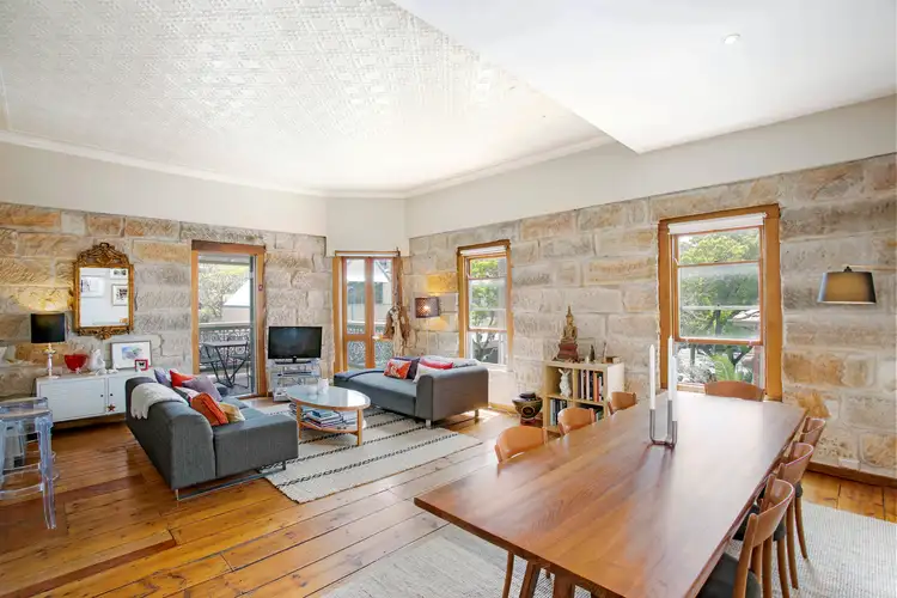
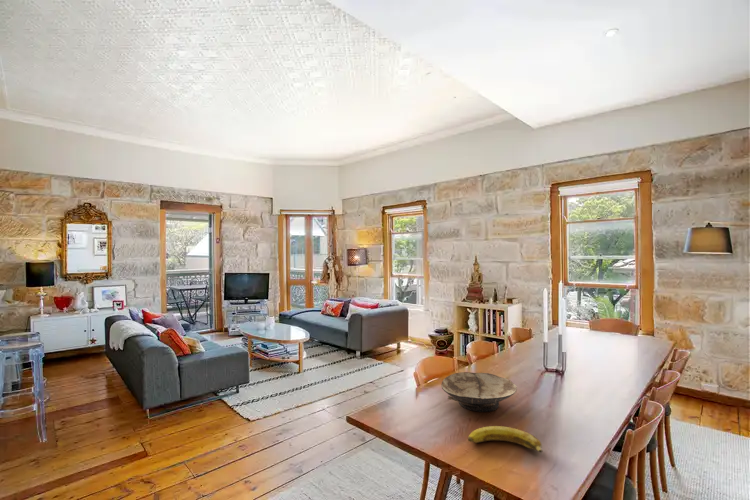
+ bowl [440,371,518,413]
+ banana [467,425,543,454]
